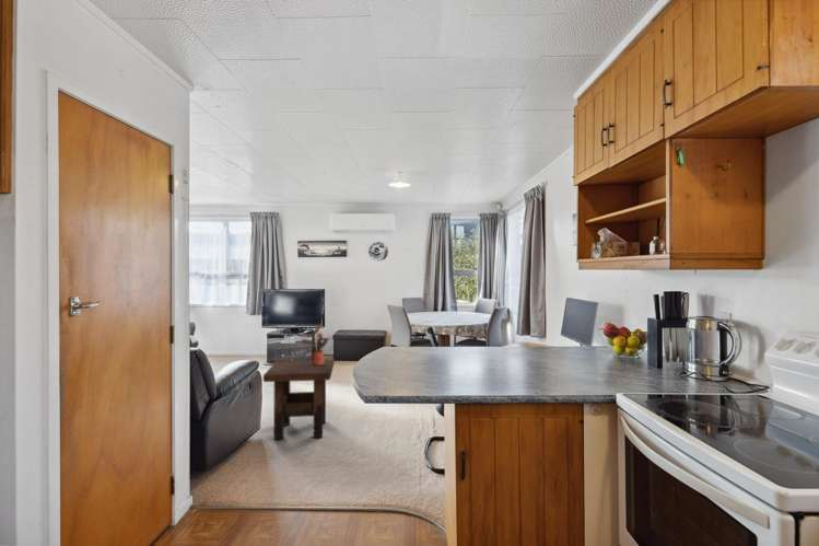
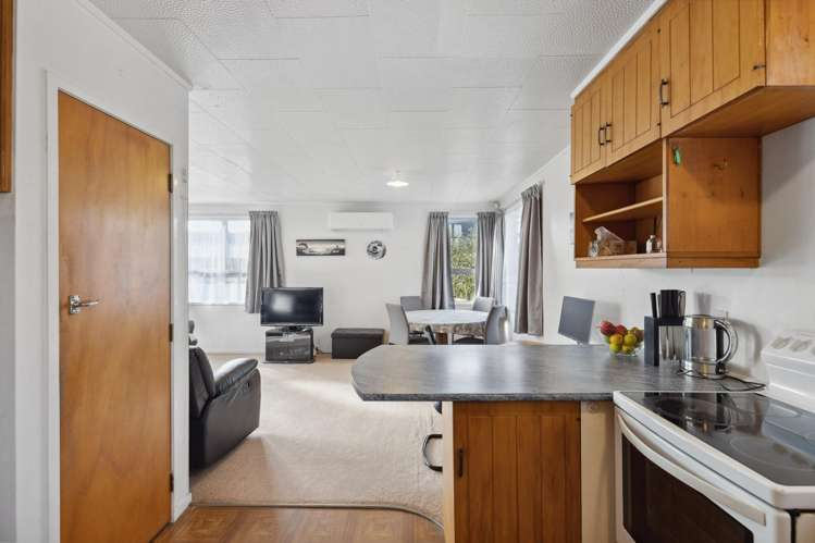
- side table [262,359,335,441]
- potted plant [297,322,331,364]
